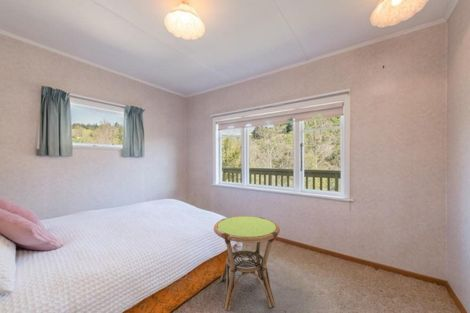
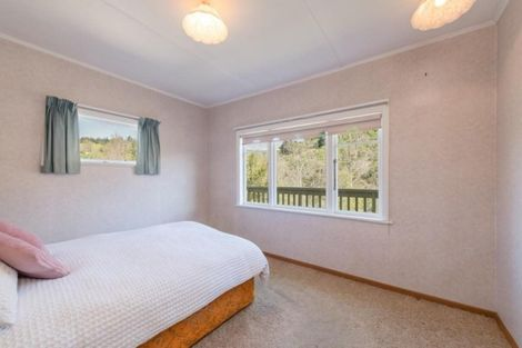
- side table [213,215,281,312]
